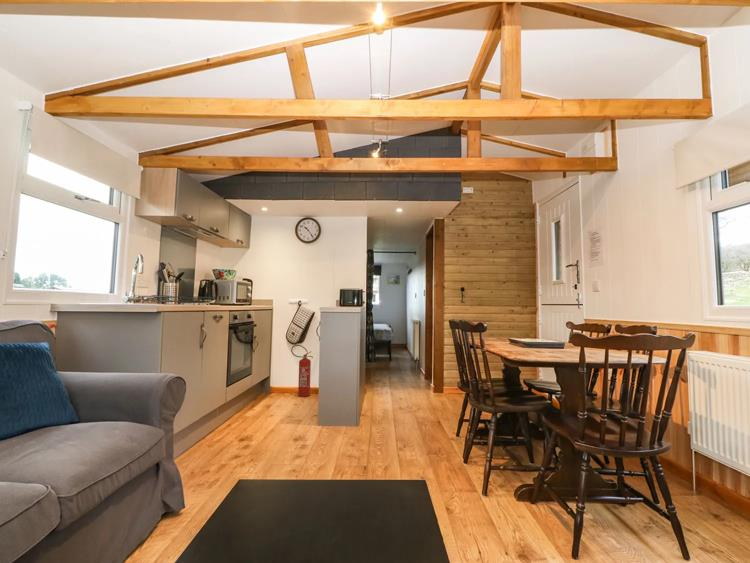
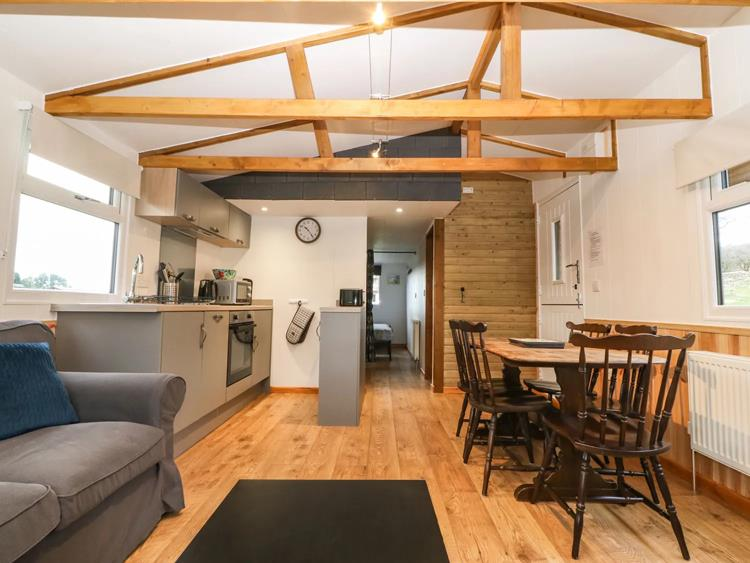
- fire extinguisher [290,344,314,398]
